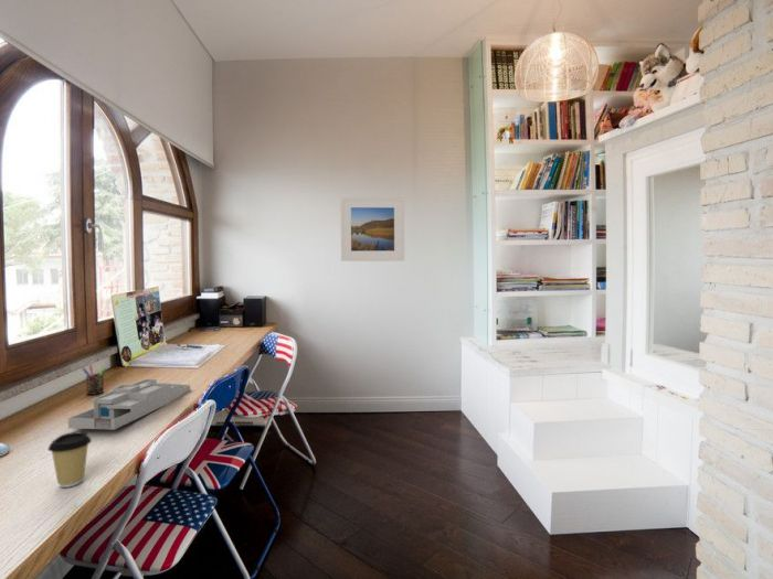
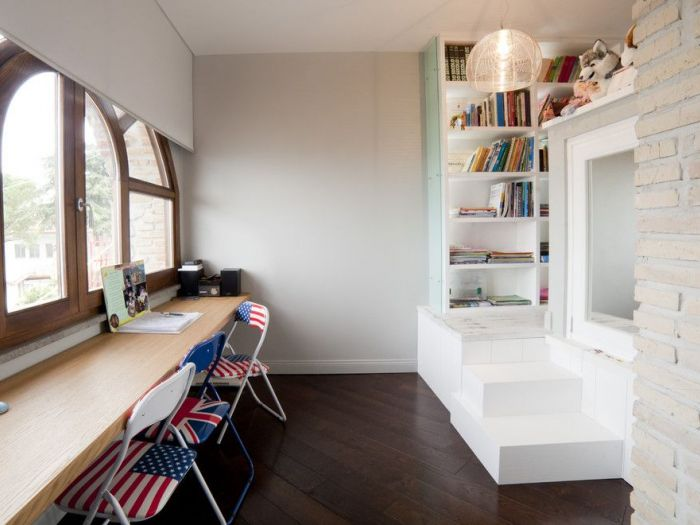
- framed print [340,196,405,262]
- pen holder [81,363,107,396]
- desk organizer [67,378,191,431]
- coffee cup [47,431,93,489]
